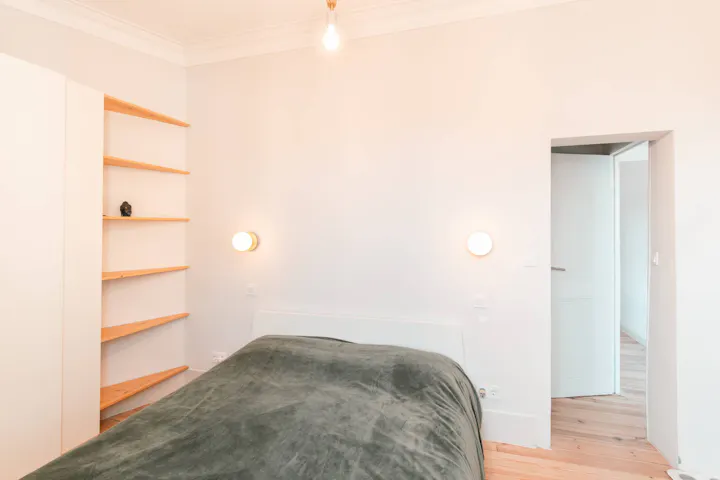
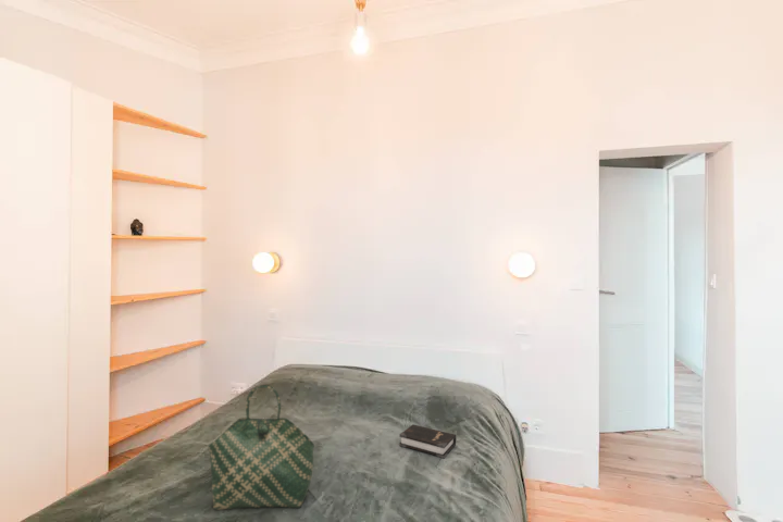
+ tote bag [207,384,315,511]
+ hardback book [398,423,457,459]
